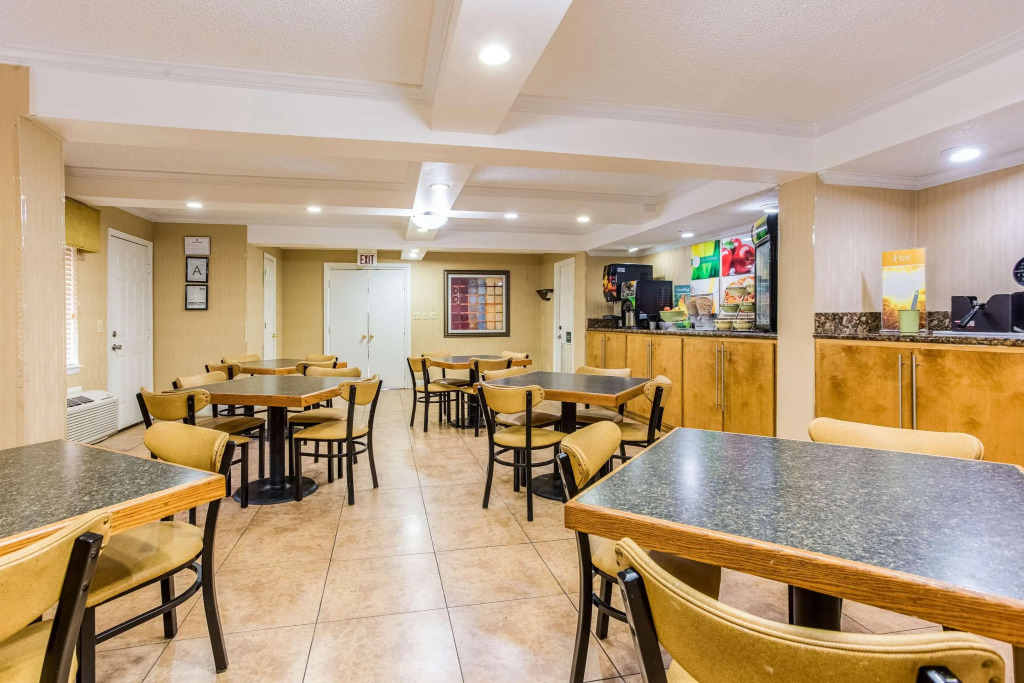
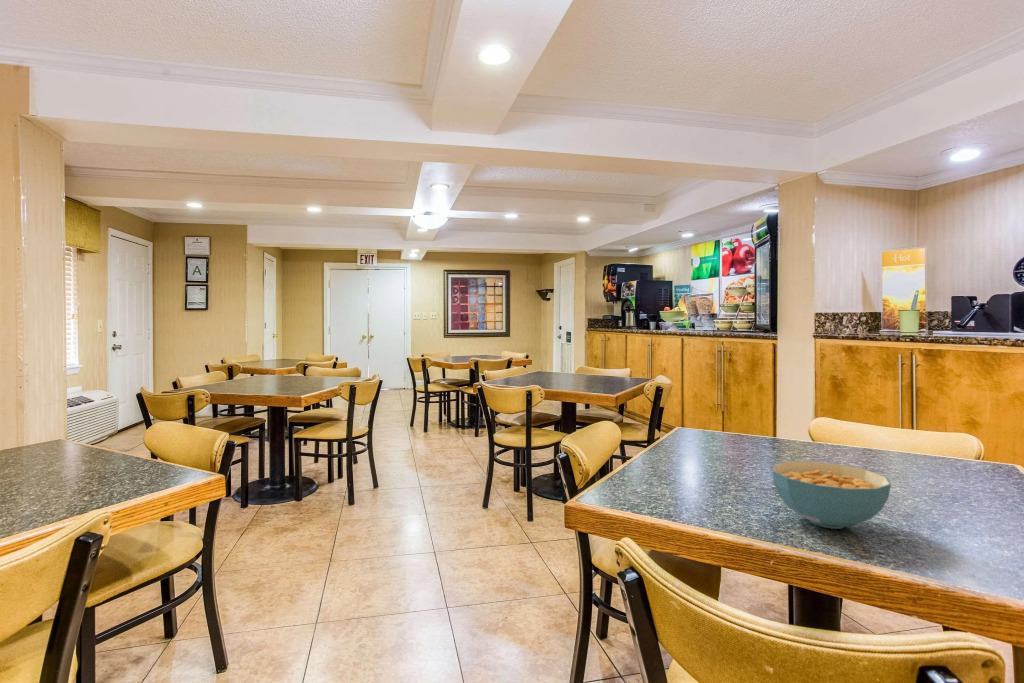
+ cereal bowl [772,461,892,530]
